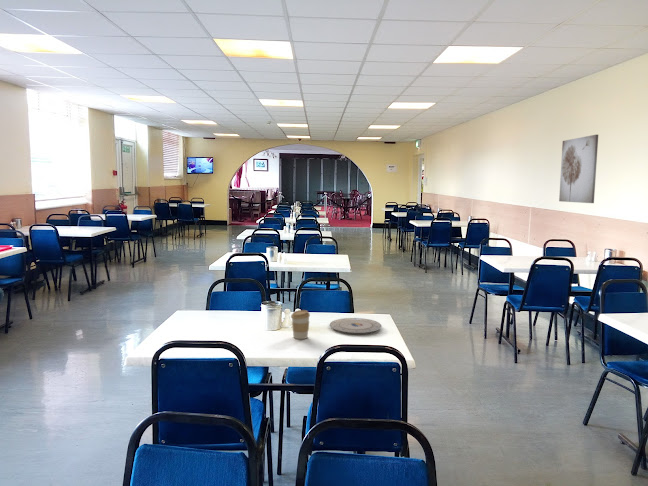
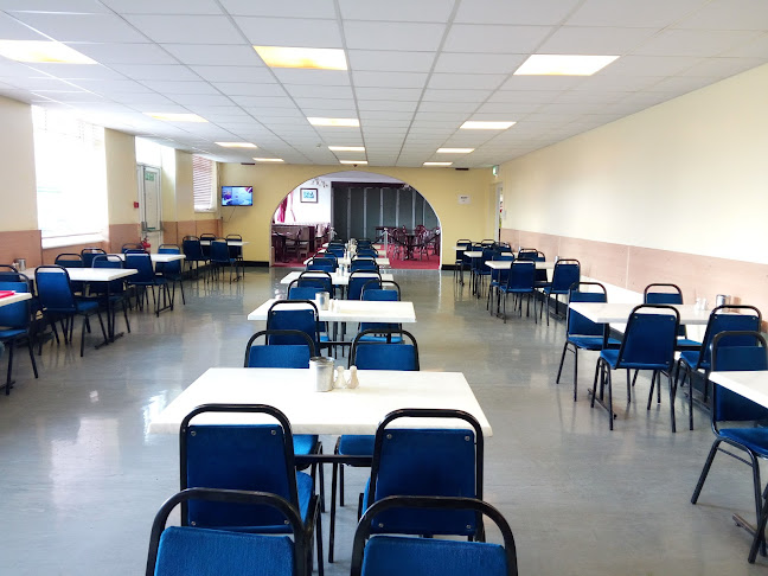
- wall art [558,134,599,204]
- coffee cup [290,309,311,340]
- plate [329,317,383,335]
